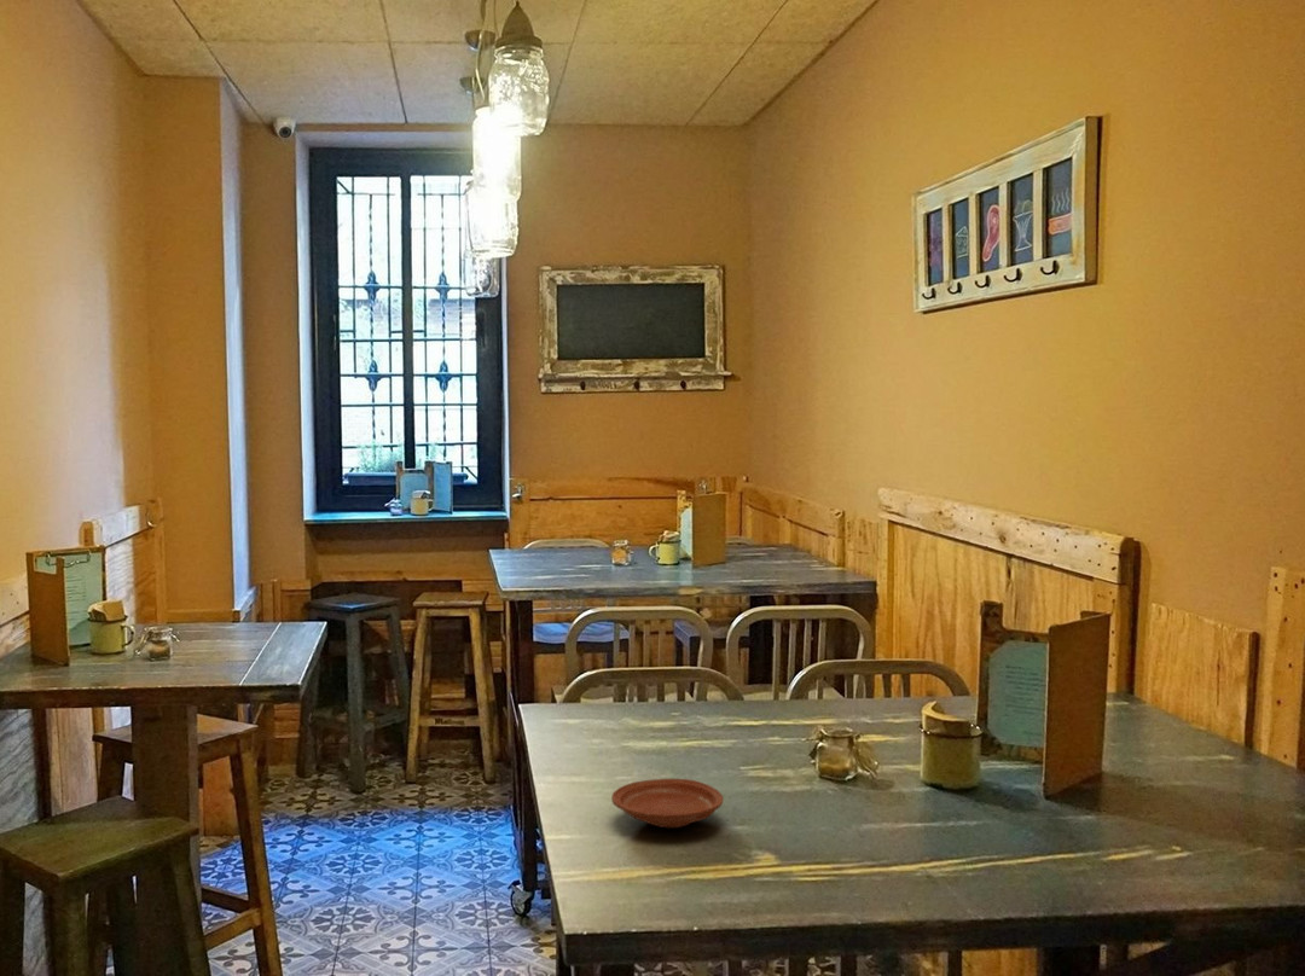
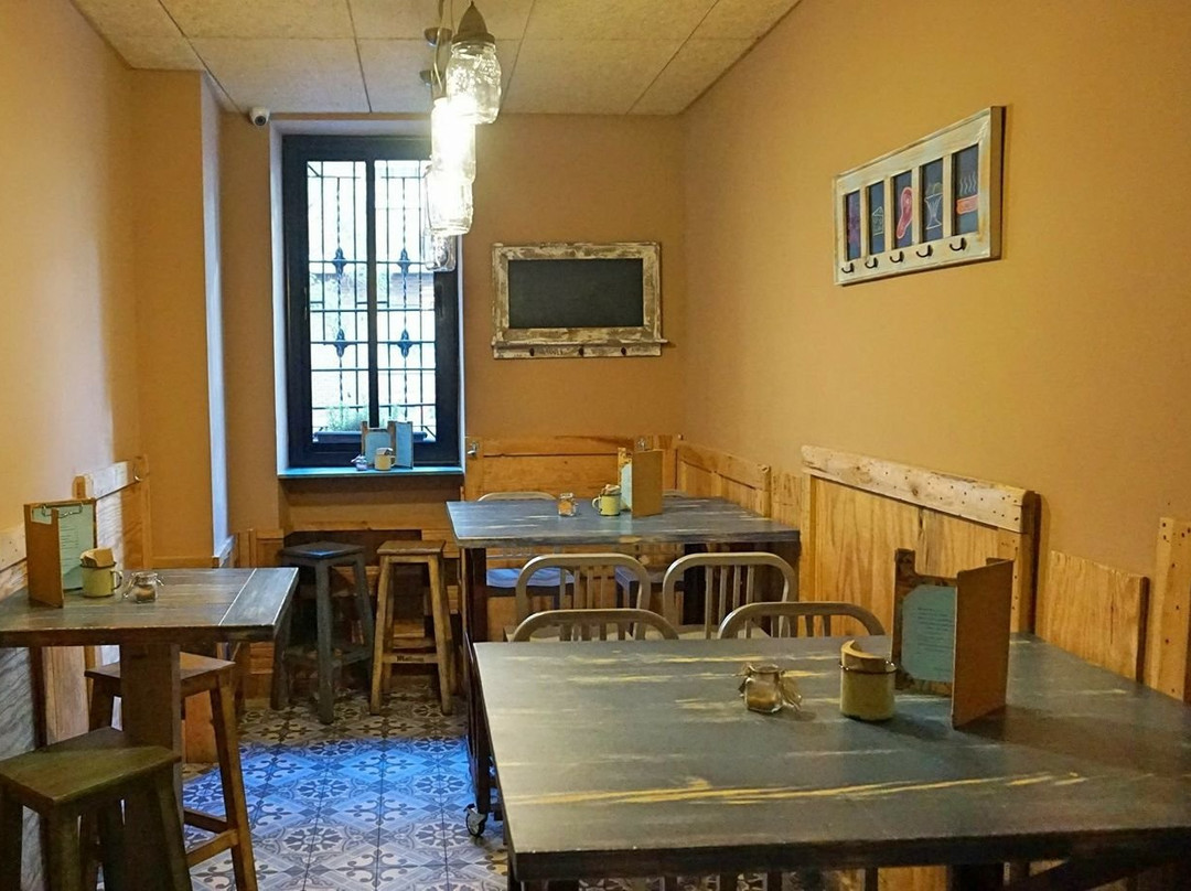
- plate [610,778,725,829]
